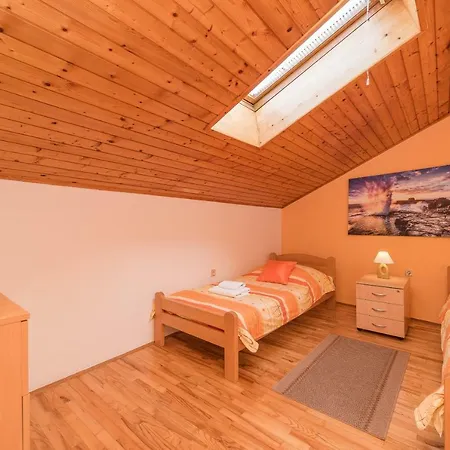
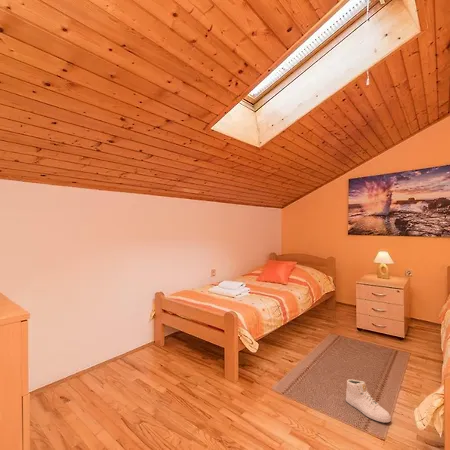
+ sneaker [345,378,392,423]
